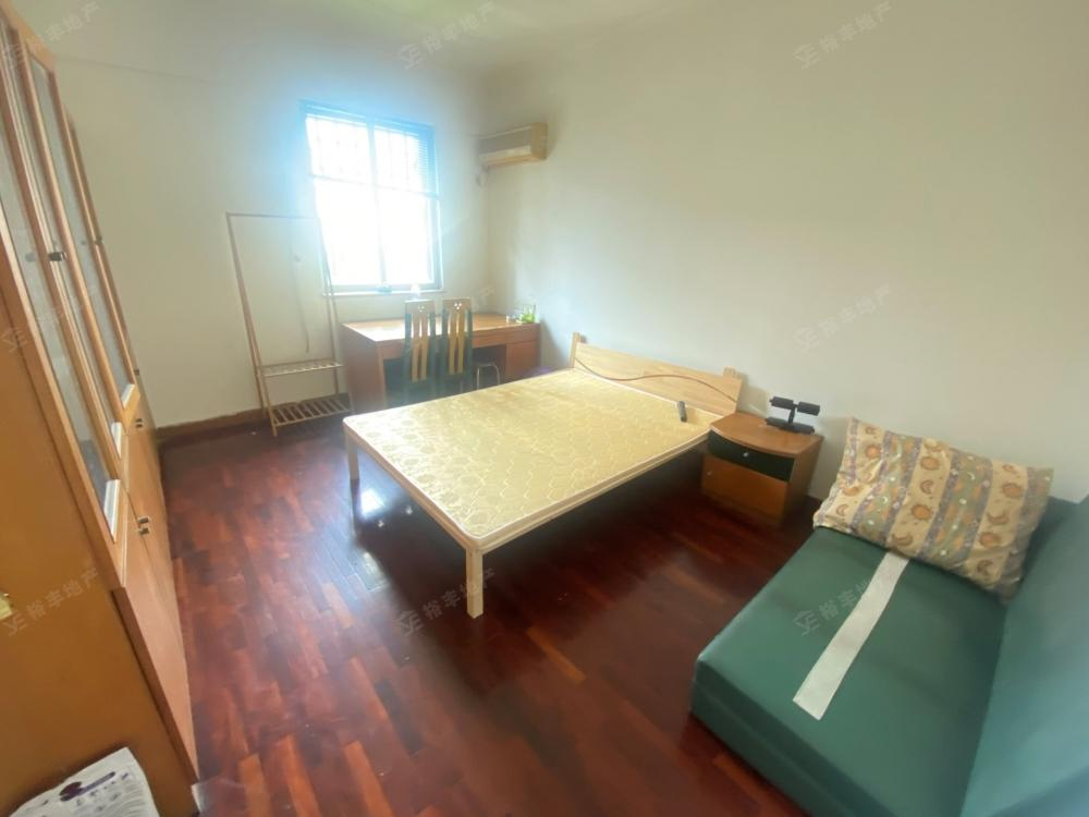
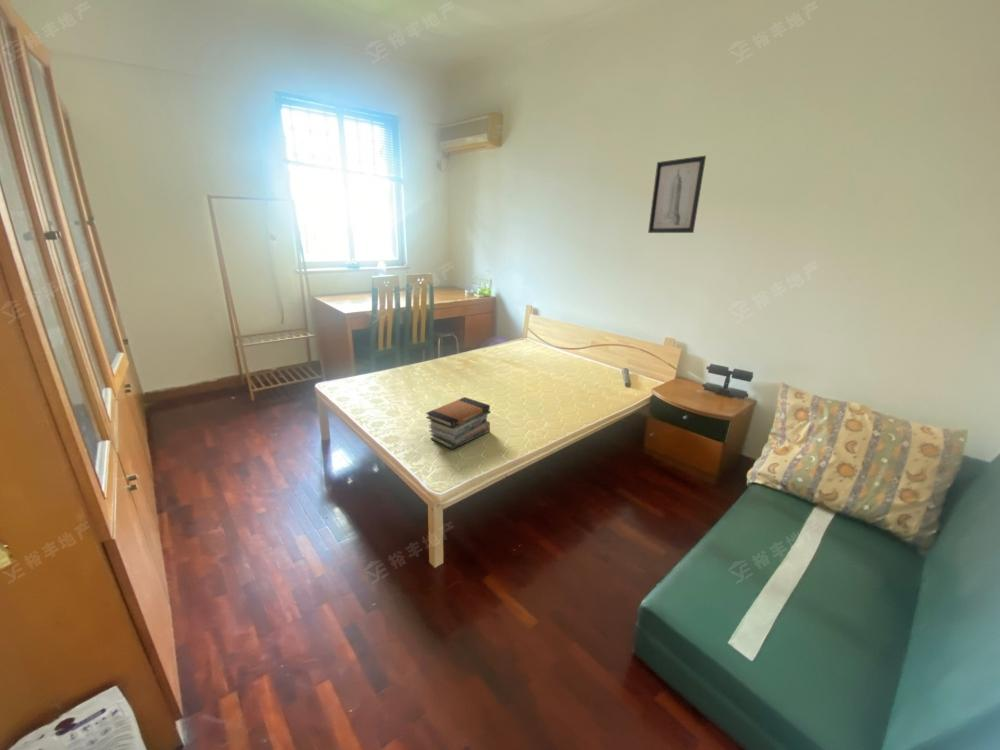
+ book stack [425,396,492,450]
+ wall art [647,155,707,234]
